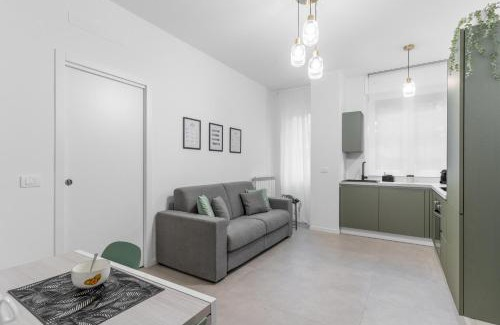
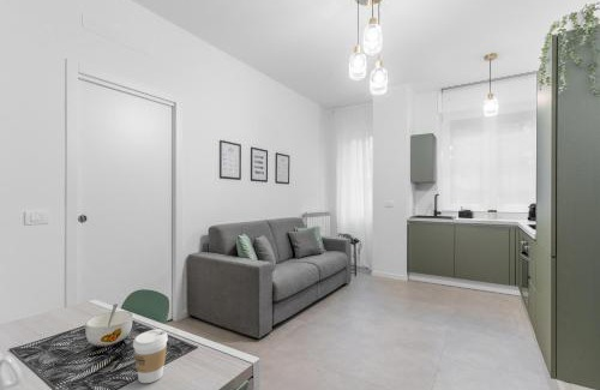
+ coffee cup [132,328,169,384]
